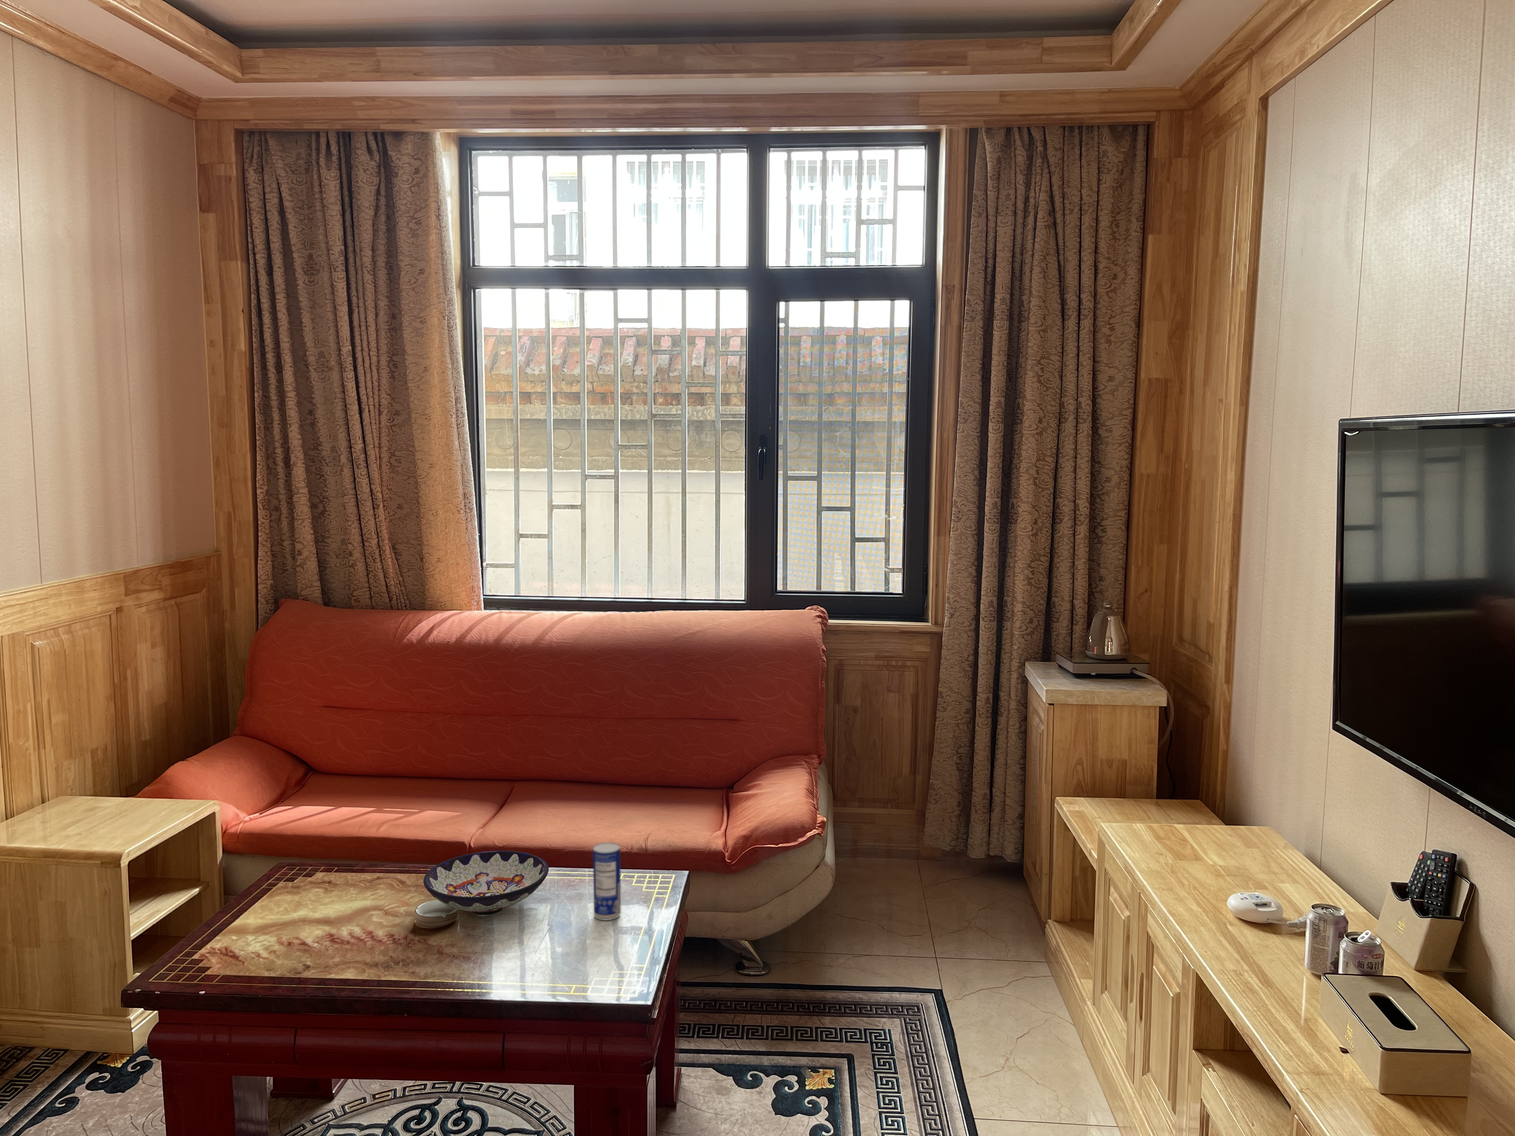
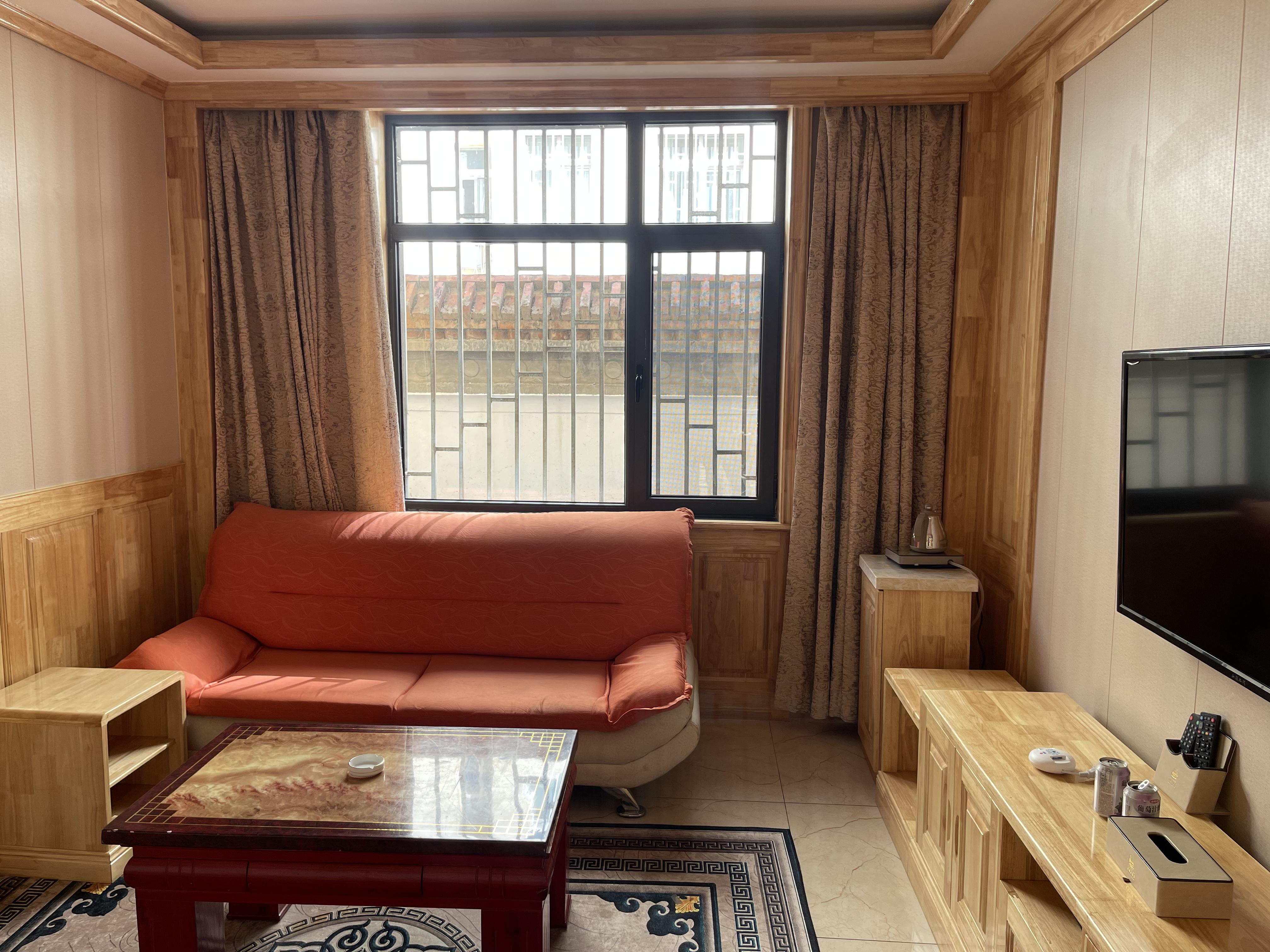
- beverage can [593,841,622,921]
- bowl [423,850,549,915]
